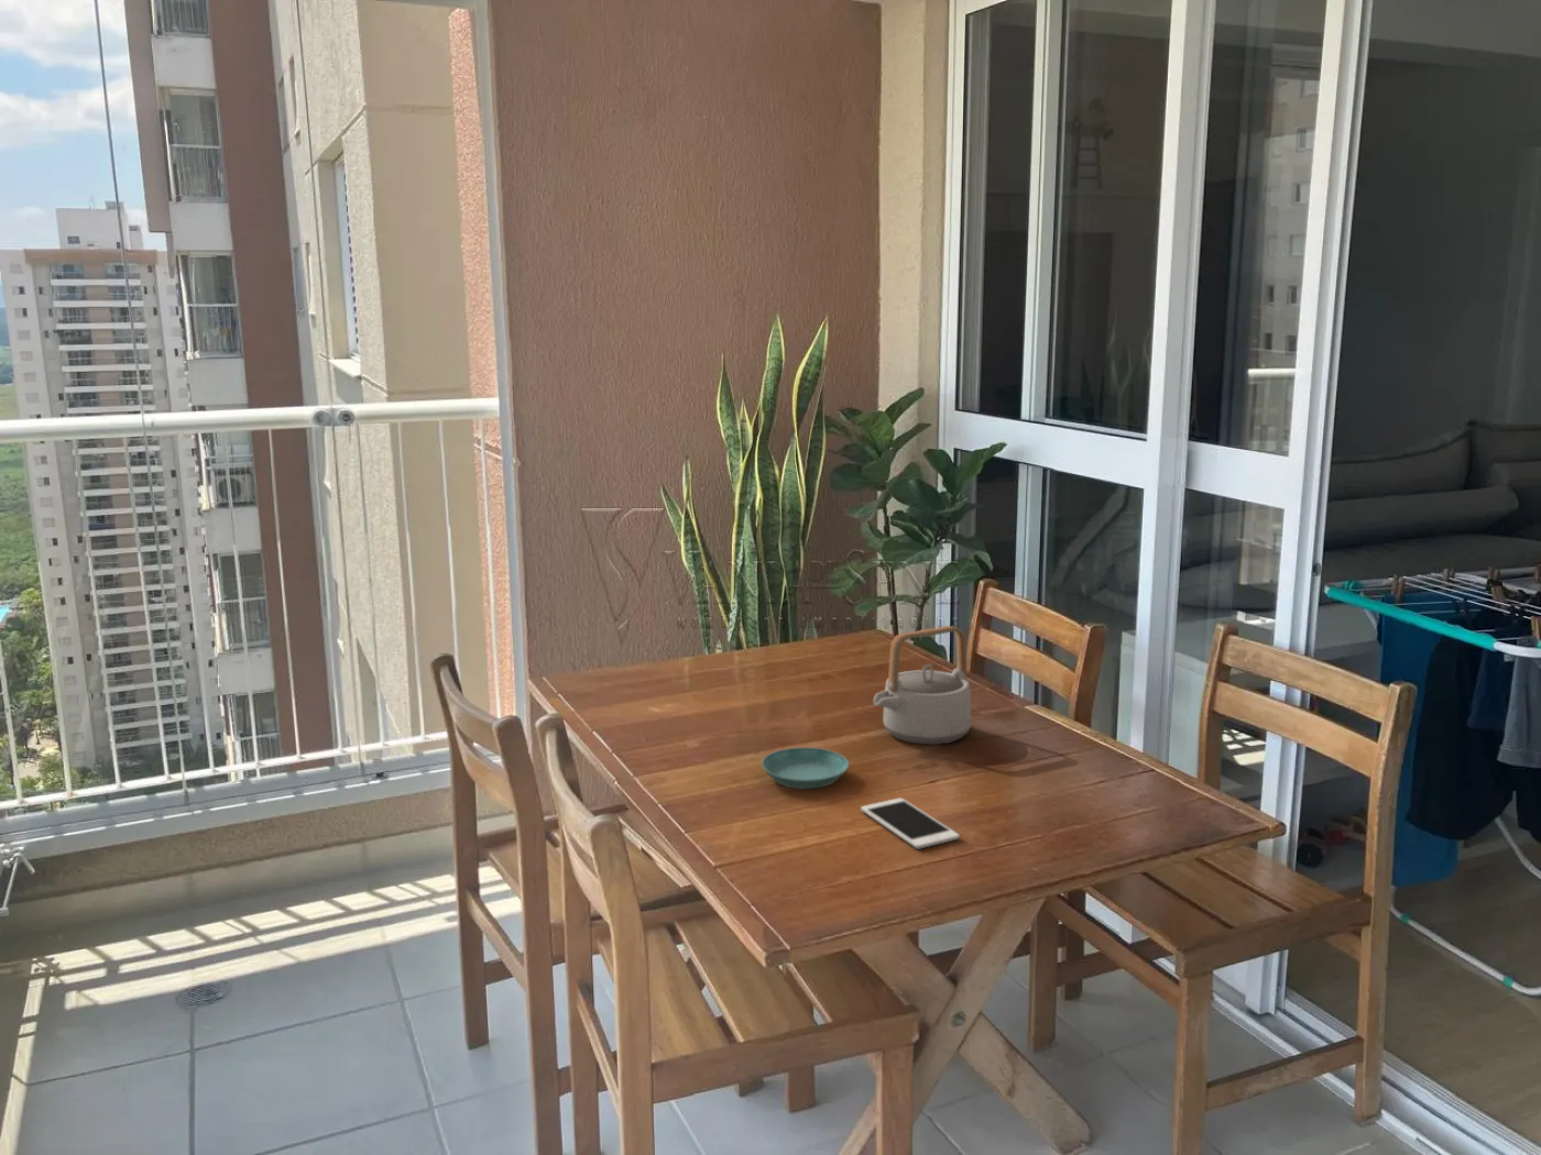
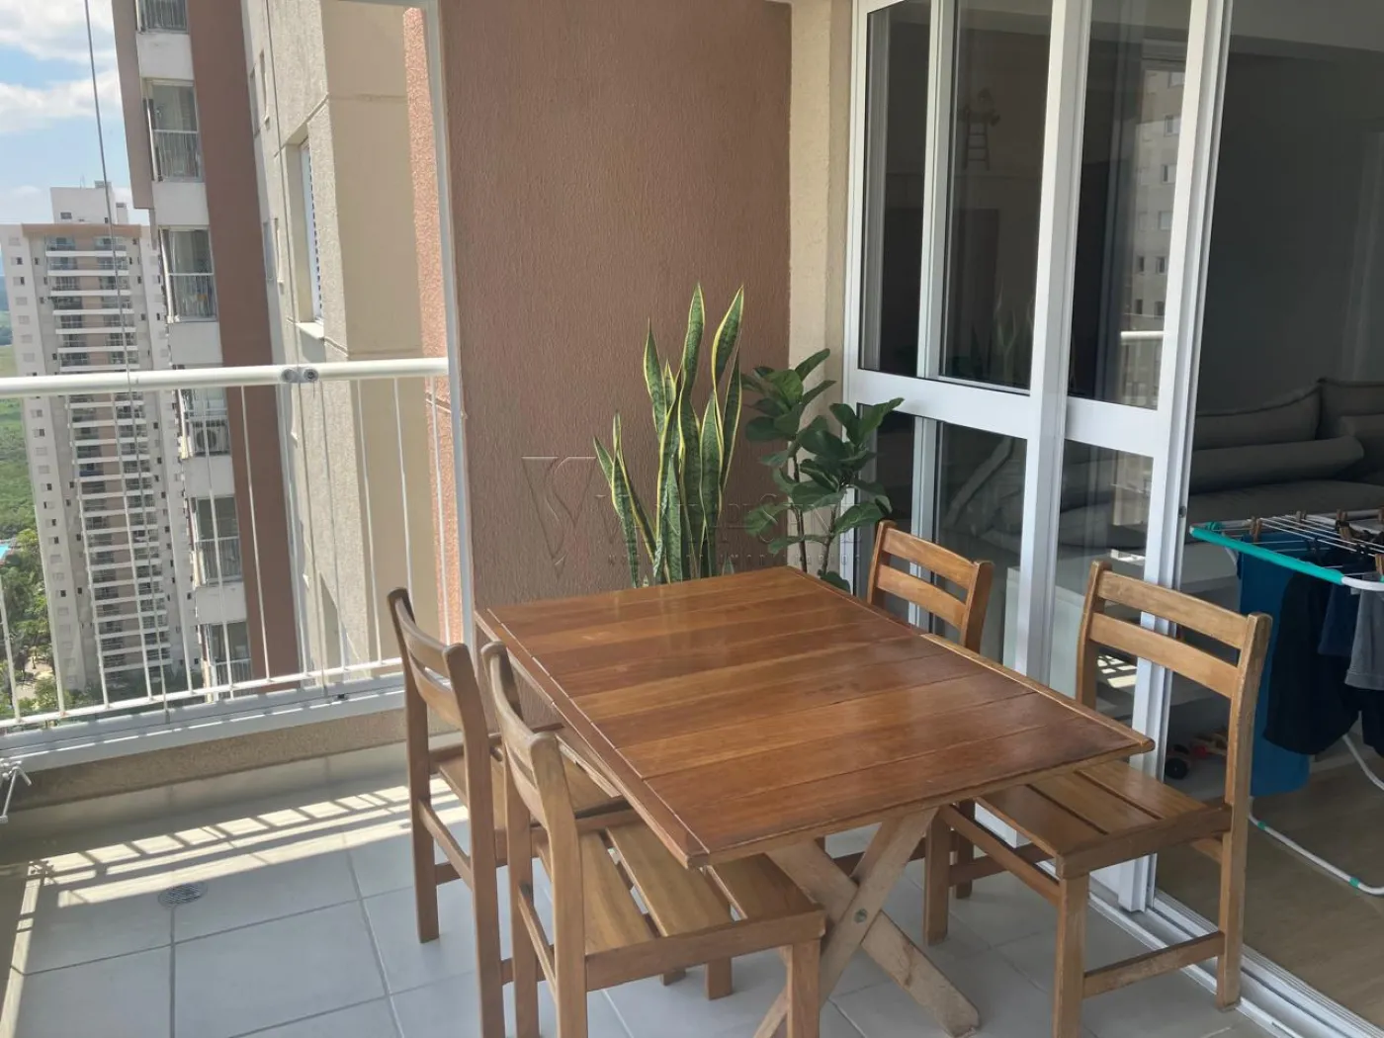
- saucer [761,746,849,790]
- teapot [871,625,972,746]
- cell phone [859,797,961,850]
